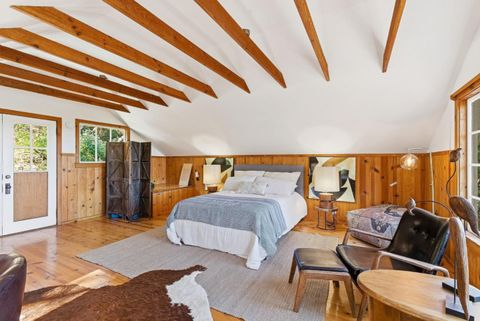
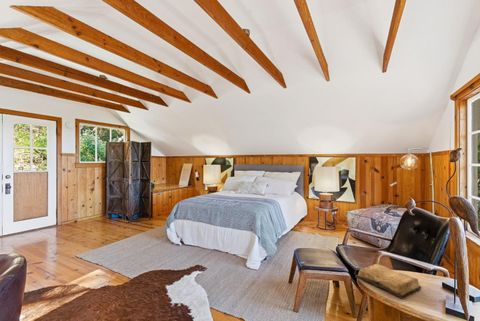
+ diary [354,263,422,300]
